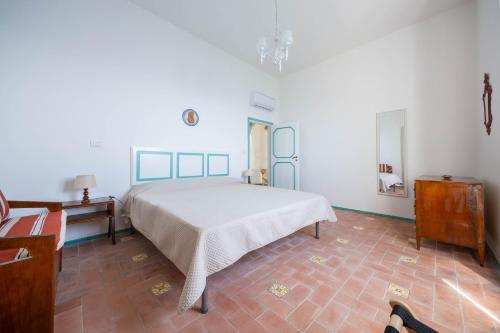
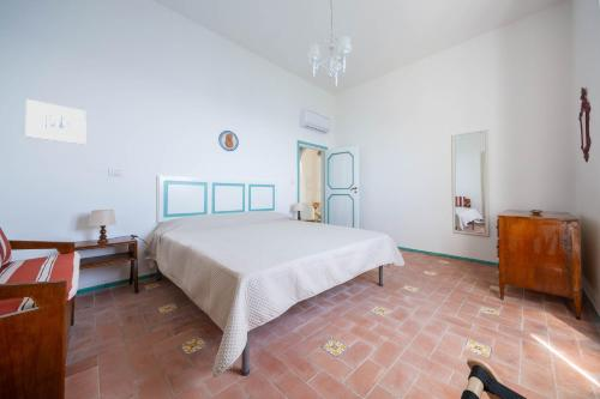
+ wall art [25,98,88,145]
